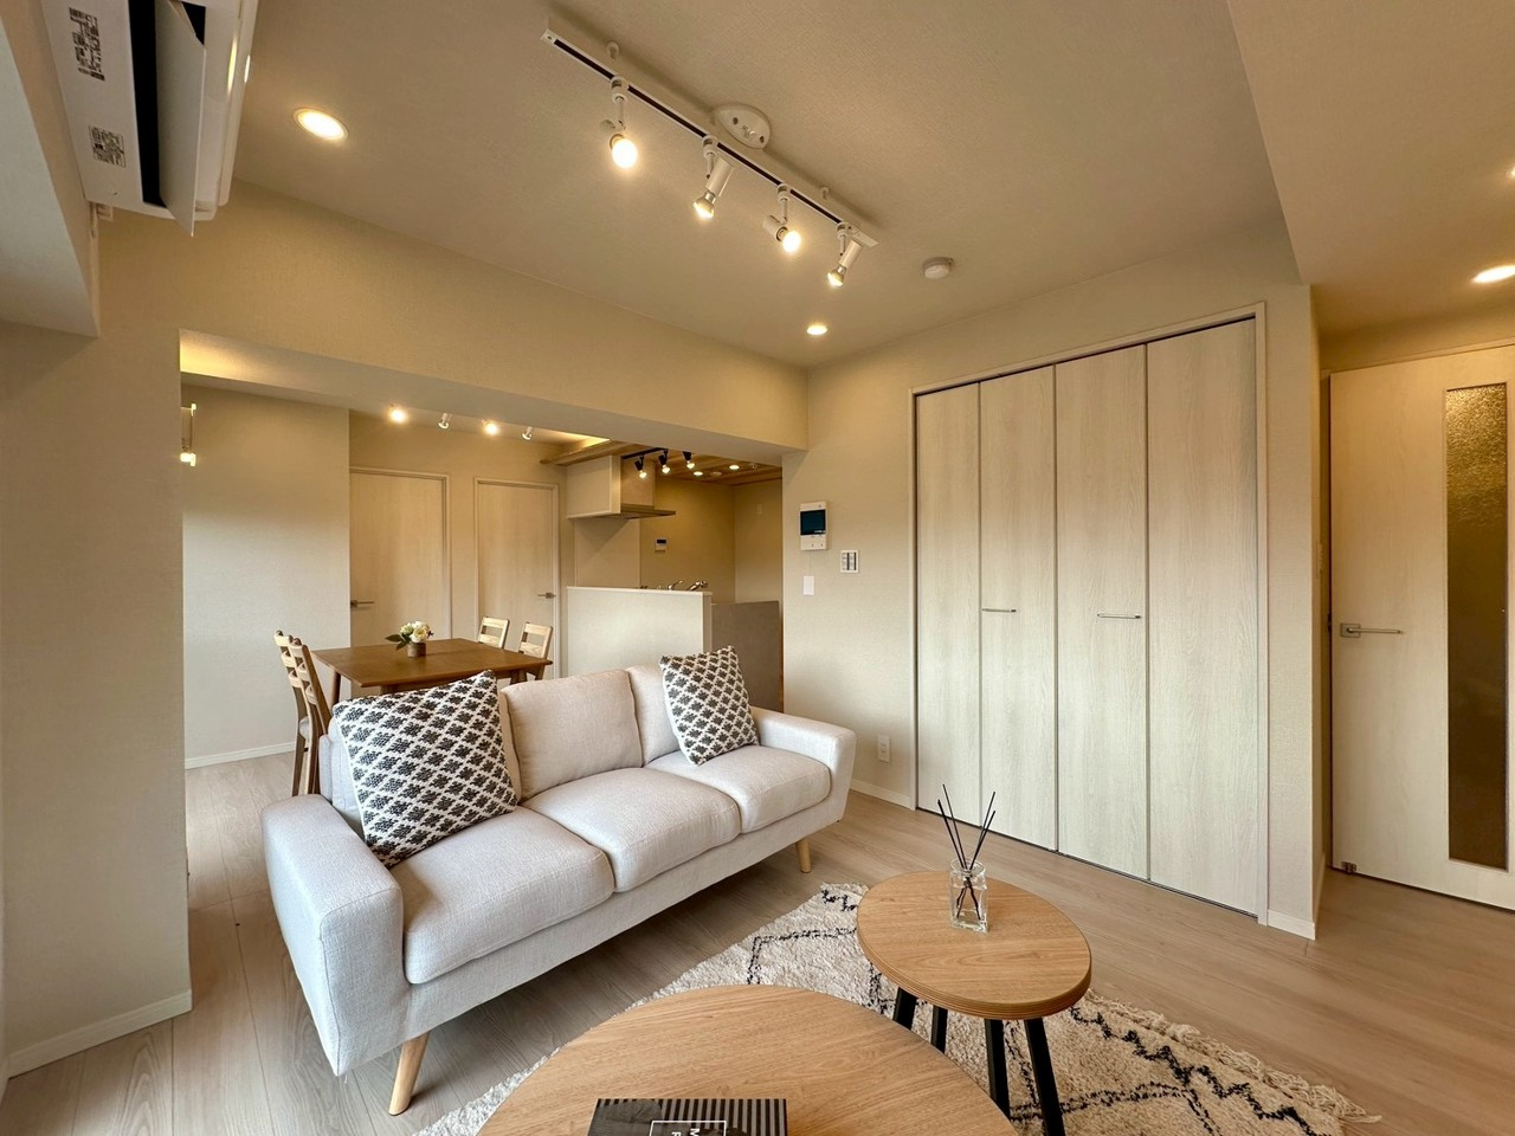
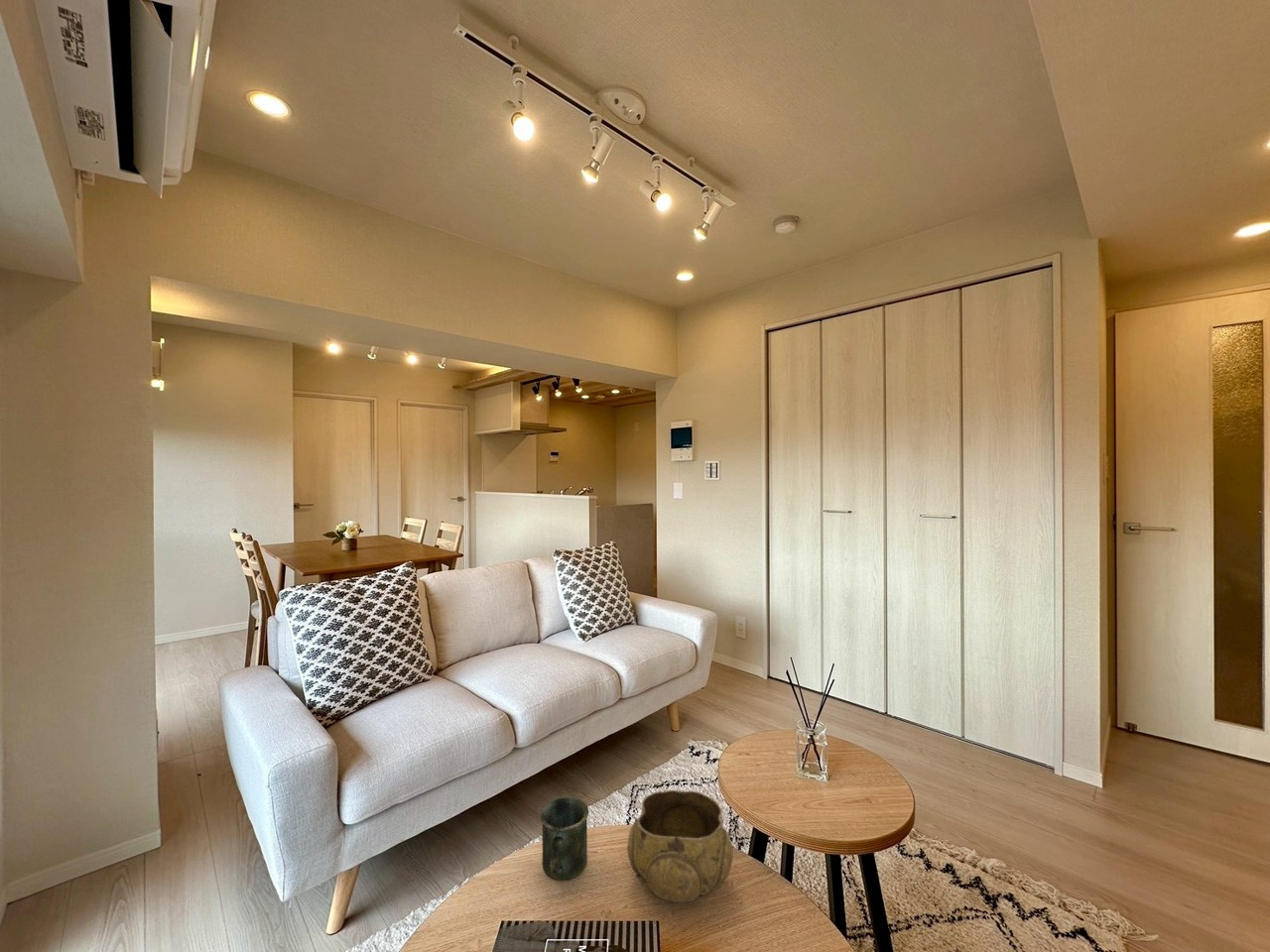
+ mug [540,796,589,882]
+ decorative bowl [626,789,734,903]
